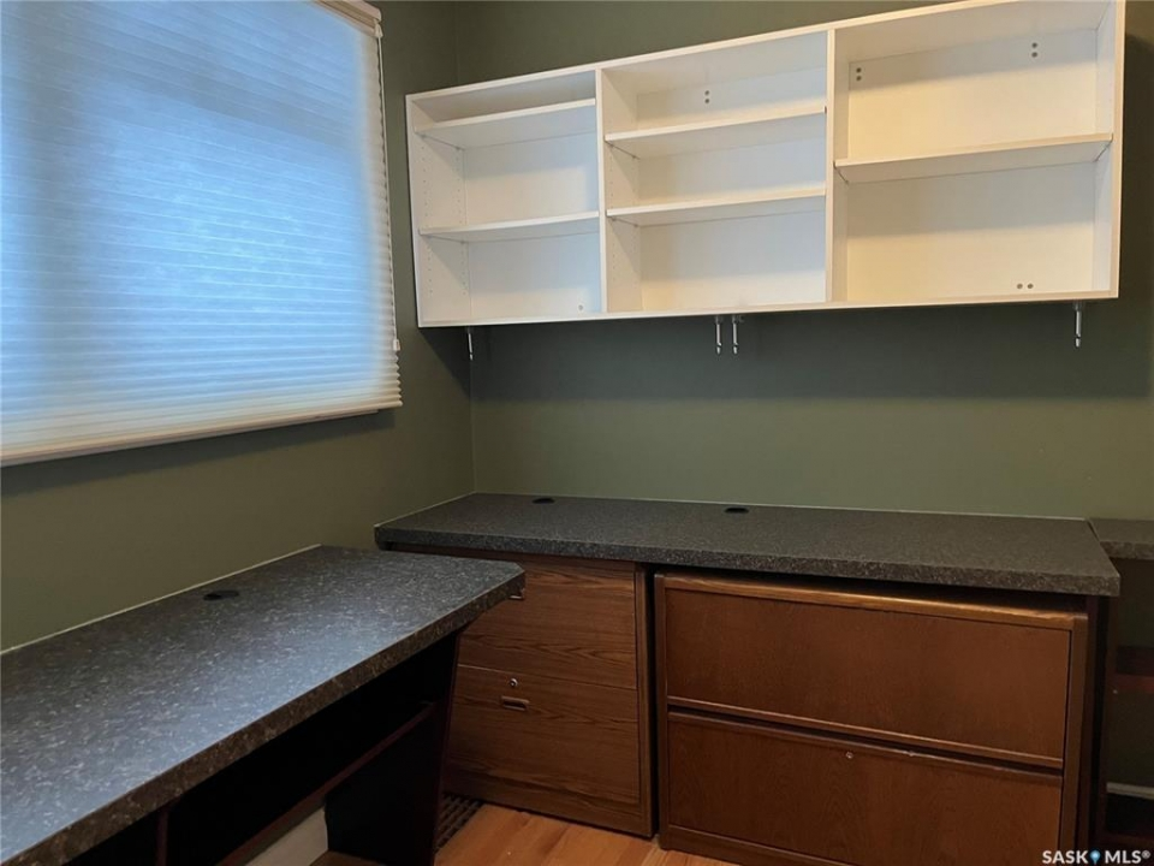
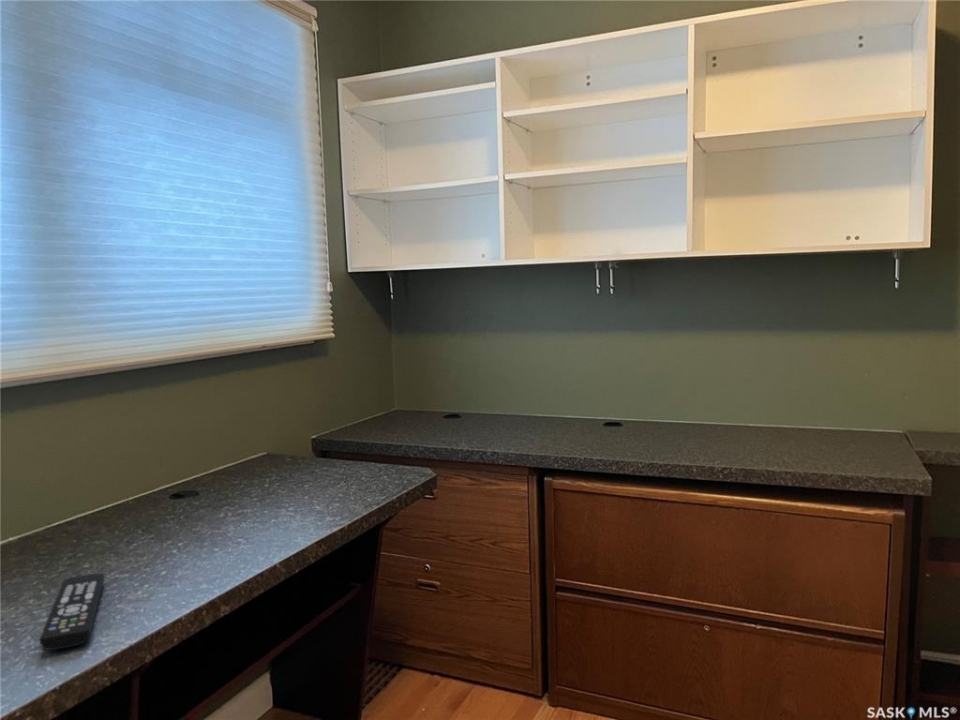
+ remote control [39,572,105,651]
